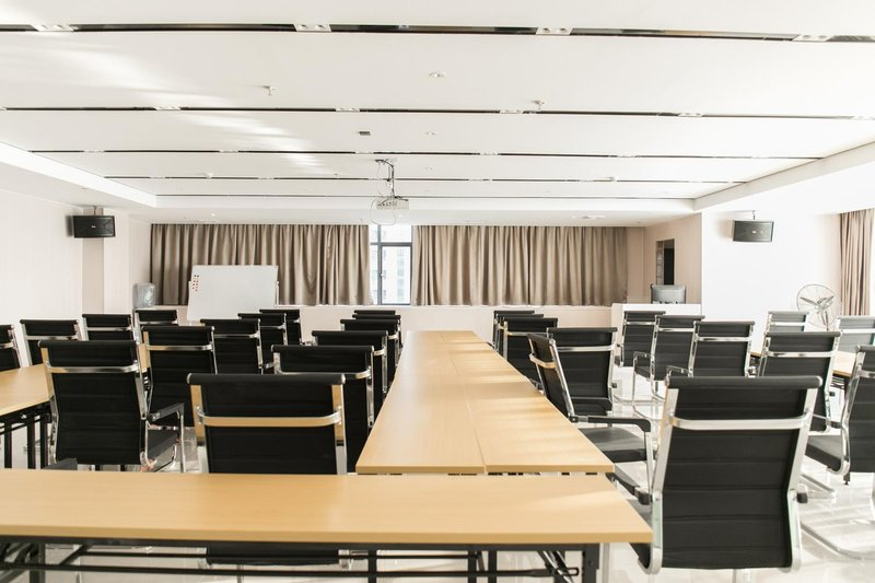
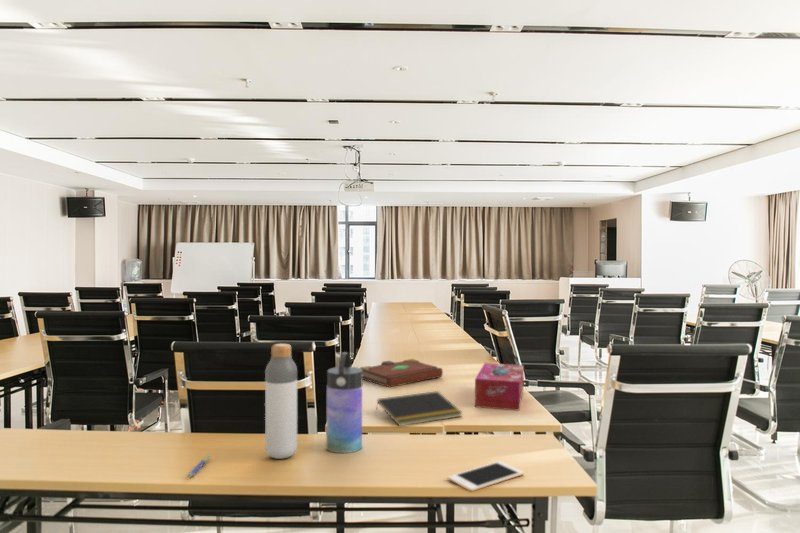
+ notepad [375,390,464,427]
+ water bottle [325,351,363,454]
+ tissue box [474,362,525,412]
+ cell phone [447,460,525,492]
+ bottle [264,343,298,460]
+ pen [187,453,212,478]
+ book [359,358,444,388]
